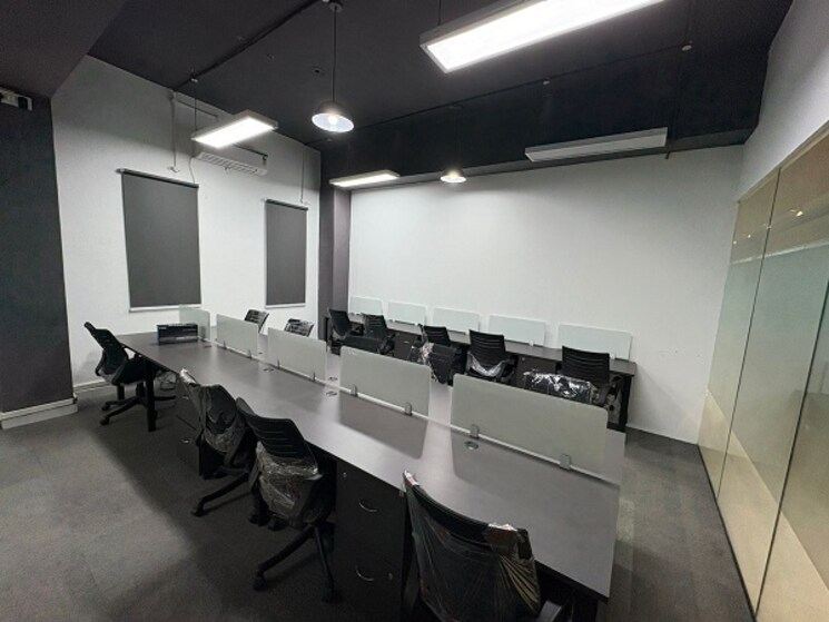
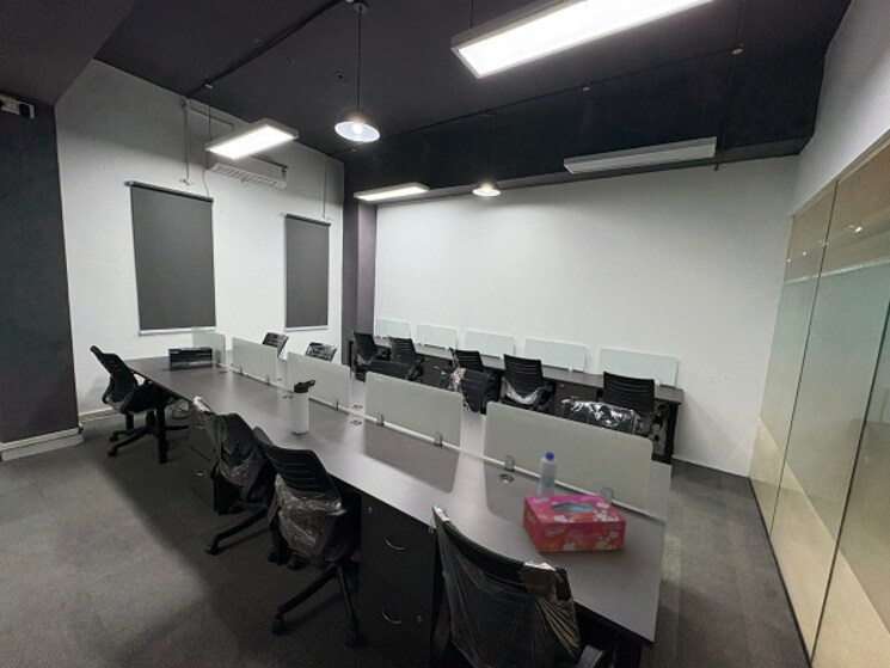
+ thermos bottle [291,379,317,435]
+ tissue box [521,494,627,553]
+ bottle [536,451,558,496]
